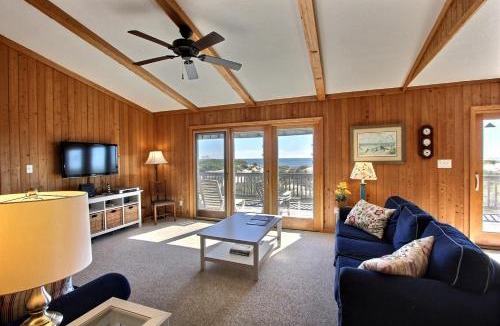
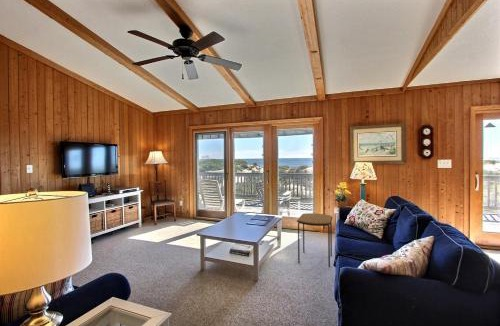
+ side table [296,212,333,269]
